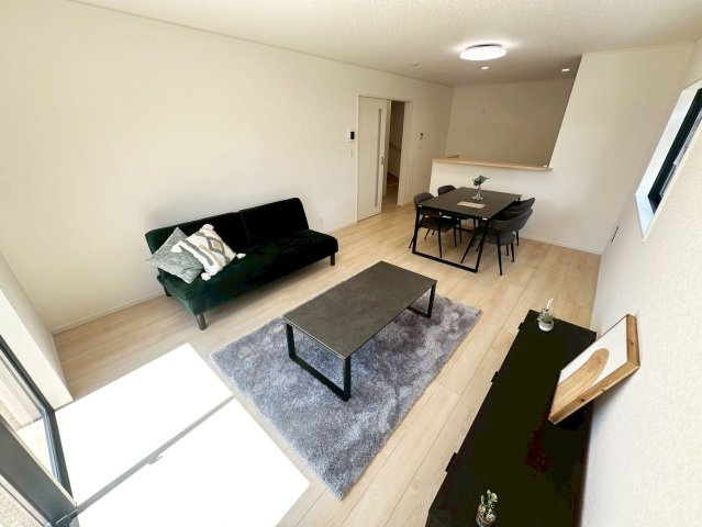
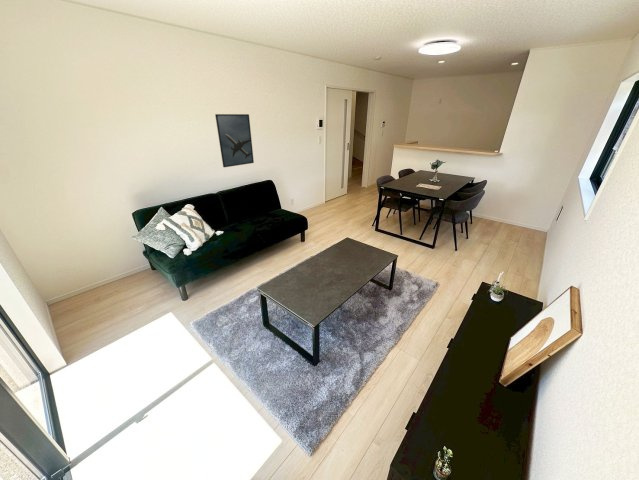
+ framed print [214,113,255,168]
